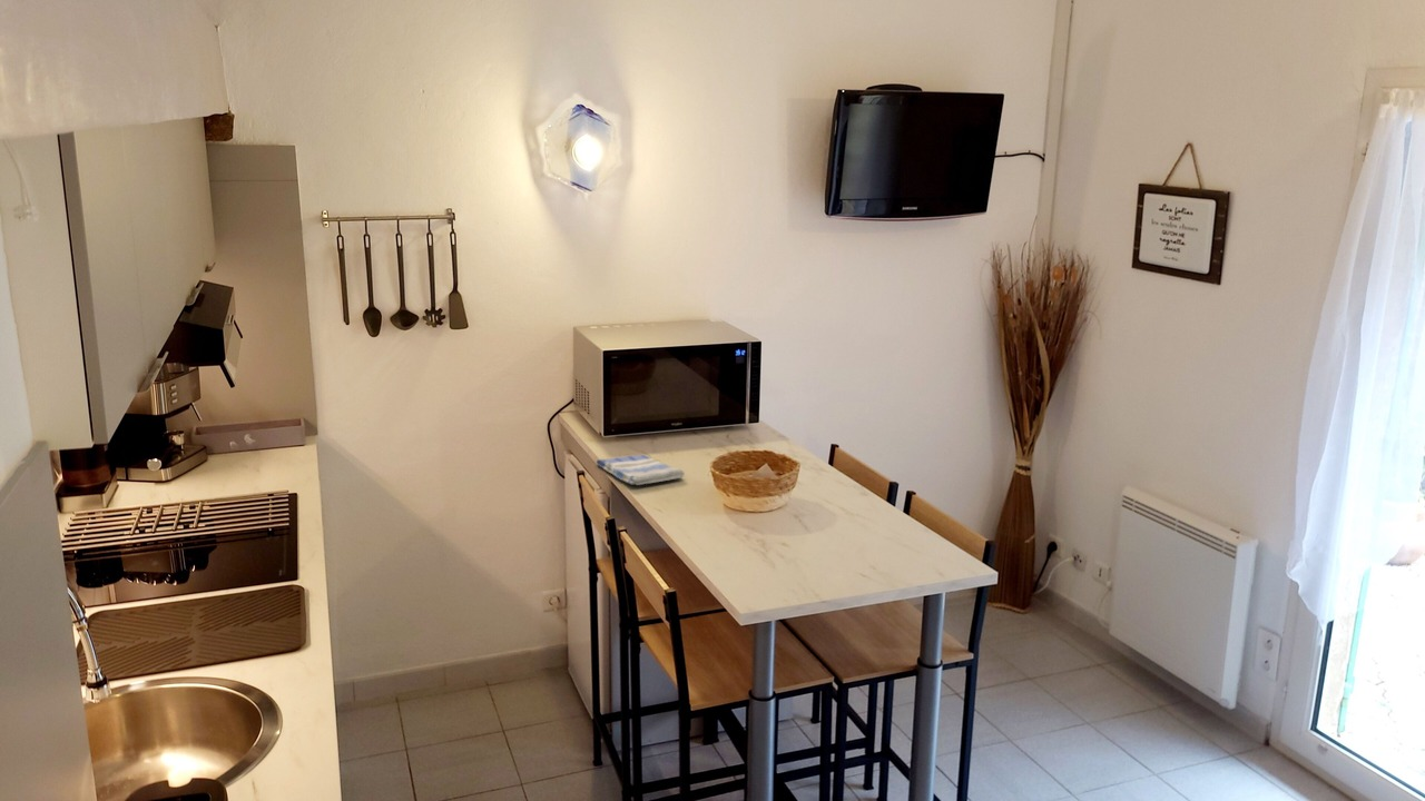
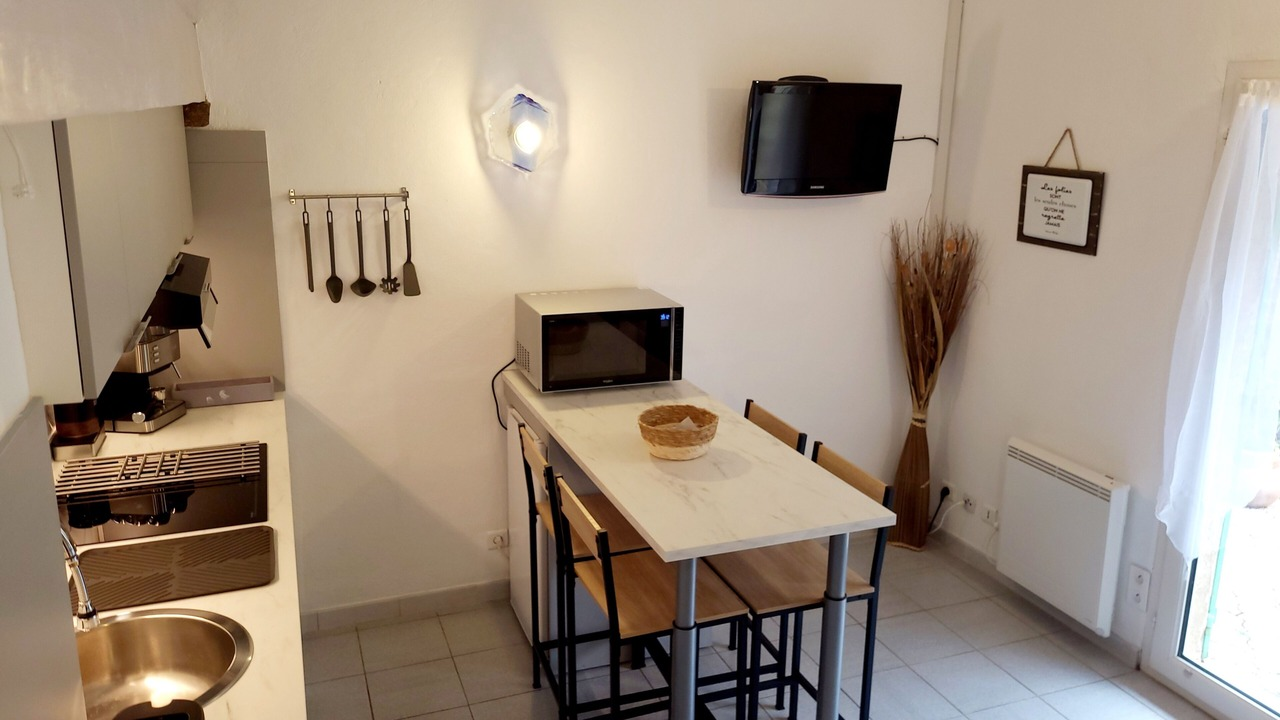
- dish towel [596,454,686,486]
